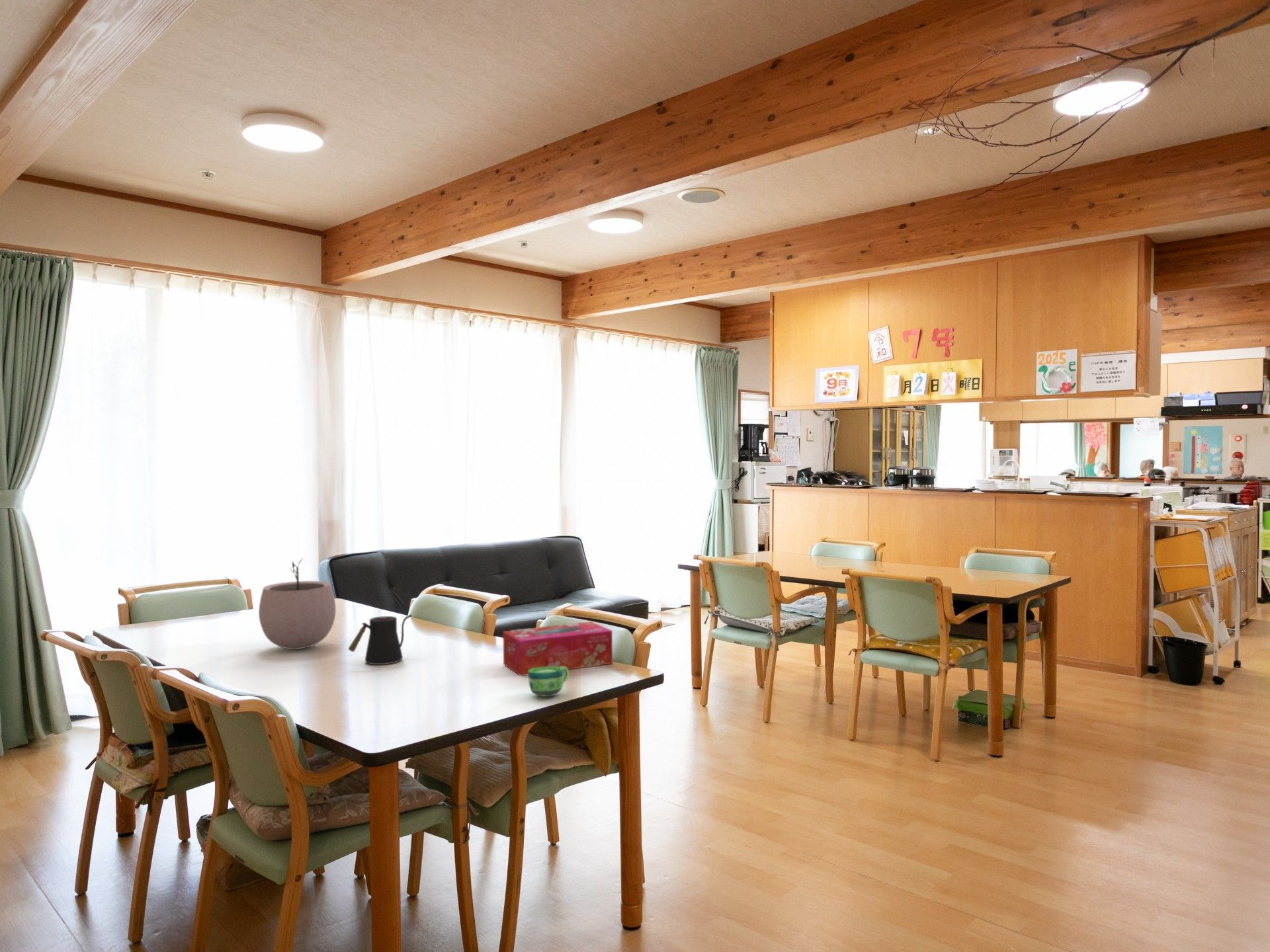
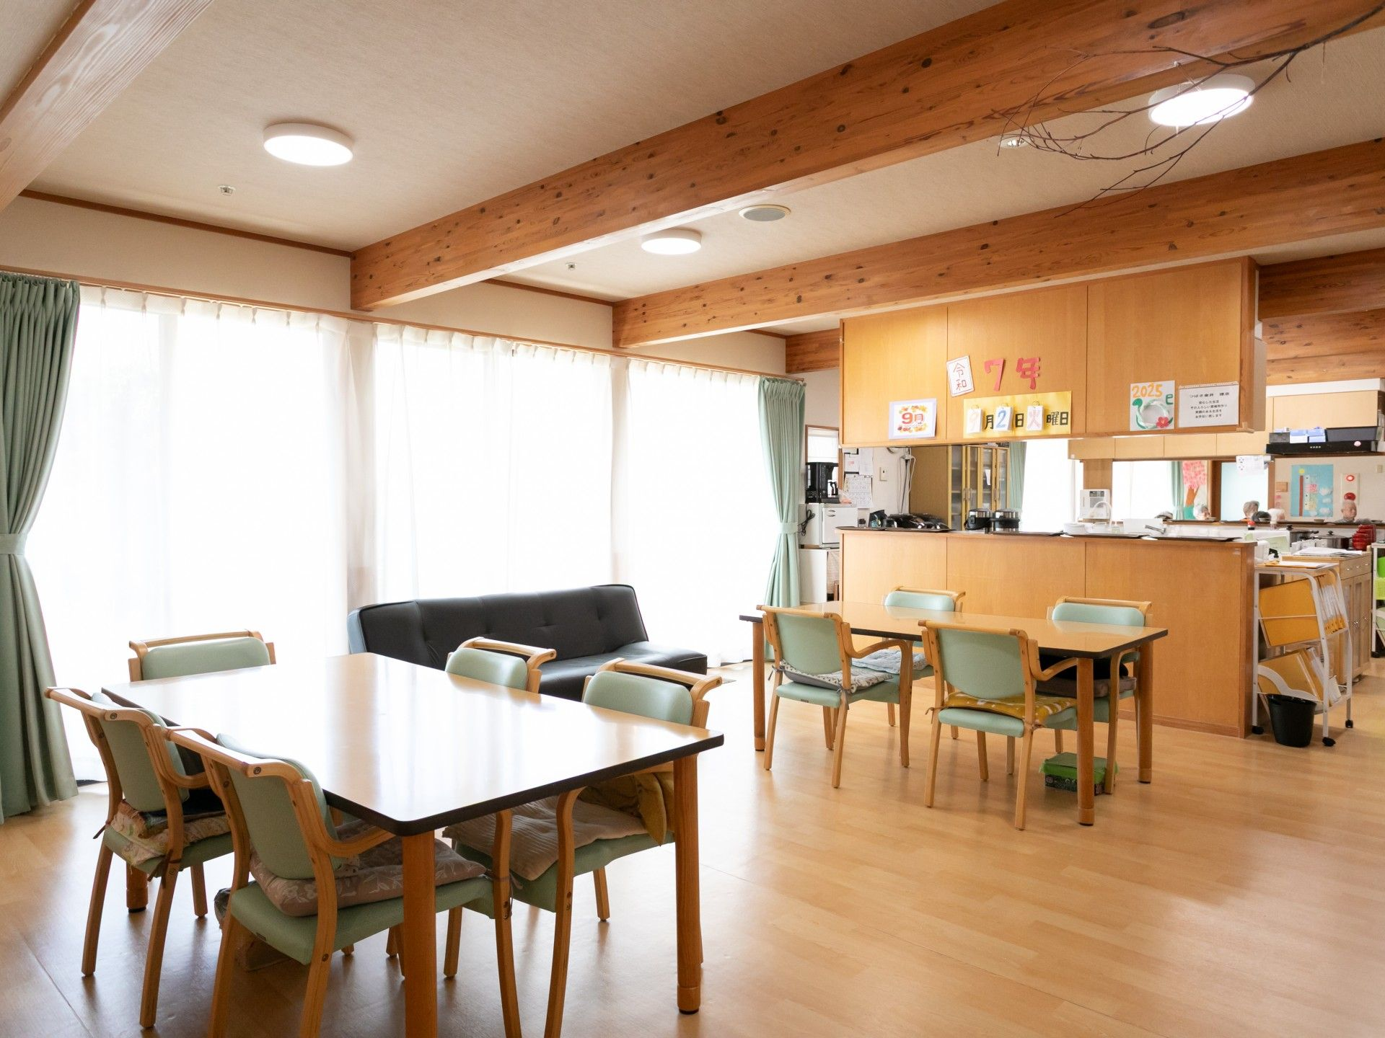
- cup [528,666,570,697]
- plant pot [258,557,337,650]
- kettle [348,614,412,665]
- tissue box [502,621,613,677]
